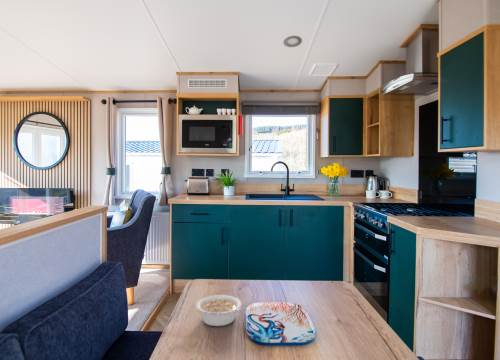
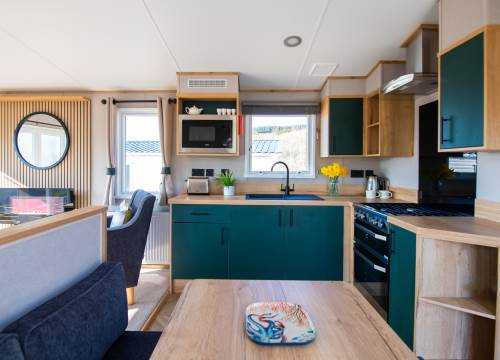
- legume [195,294,245,327]
